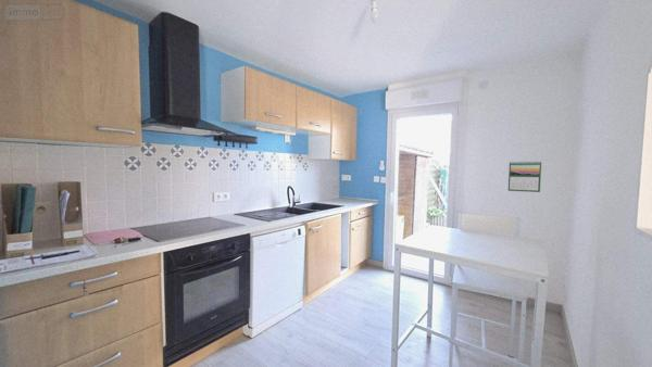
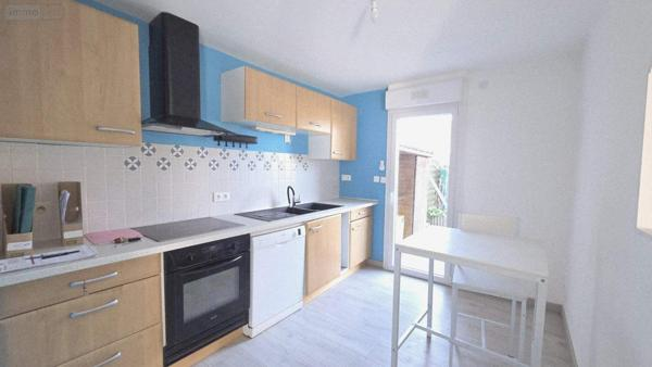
- calendar [507,160,542,193]
